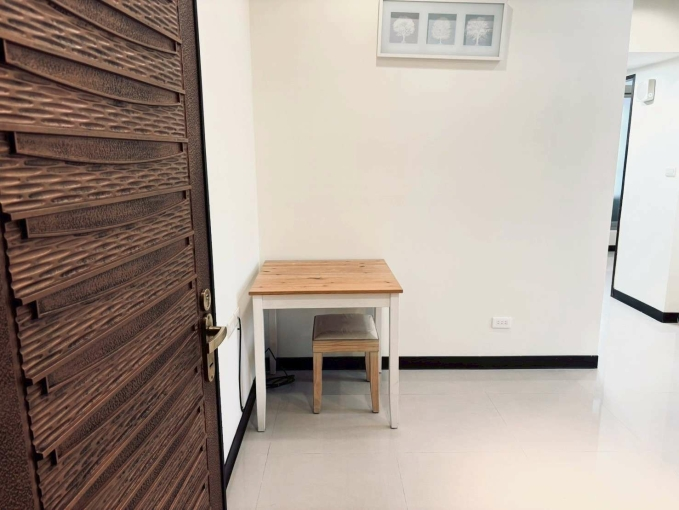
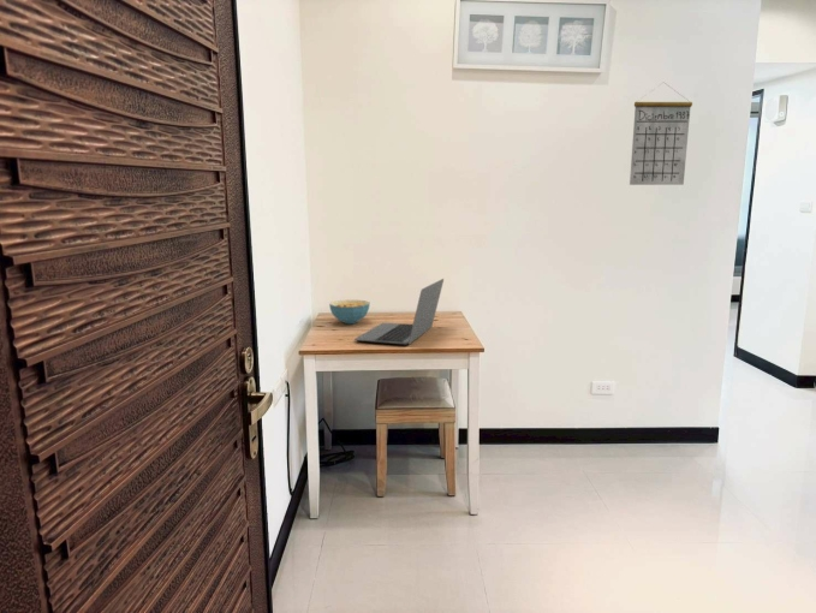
+ cereal bowl [328,299,371,325]
+ laptop [353,278,445,346]
+ calendar [629,81,693,186]
